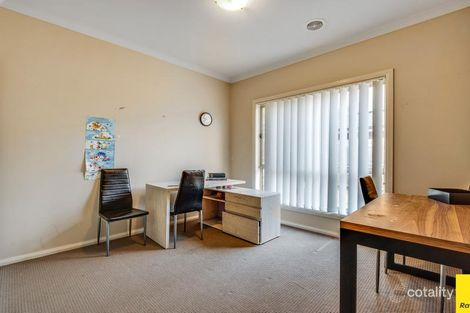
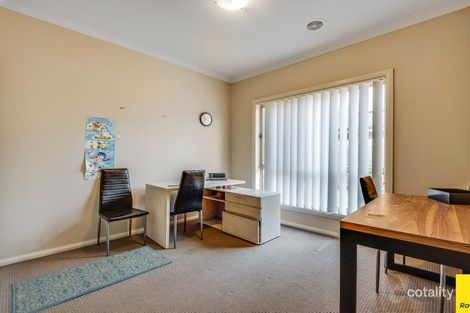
+ rug [9,245,174,313]
